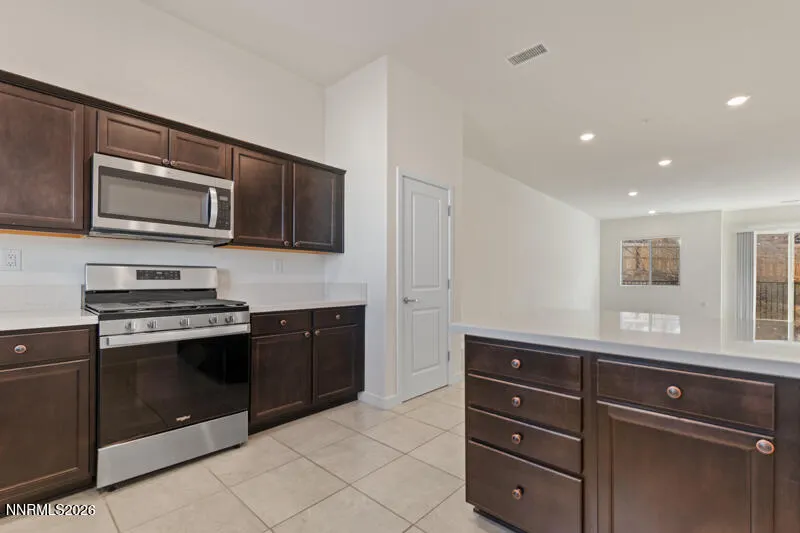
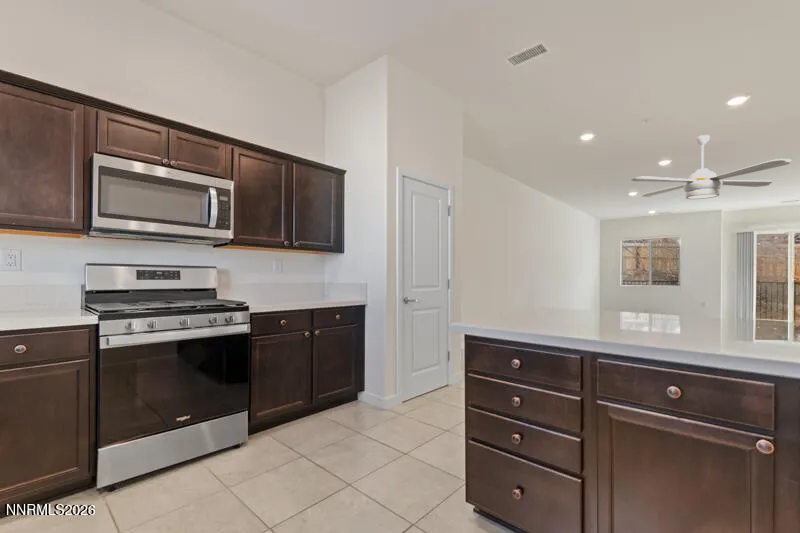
+ ceiling fan [630,134,792,200]
